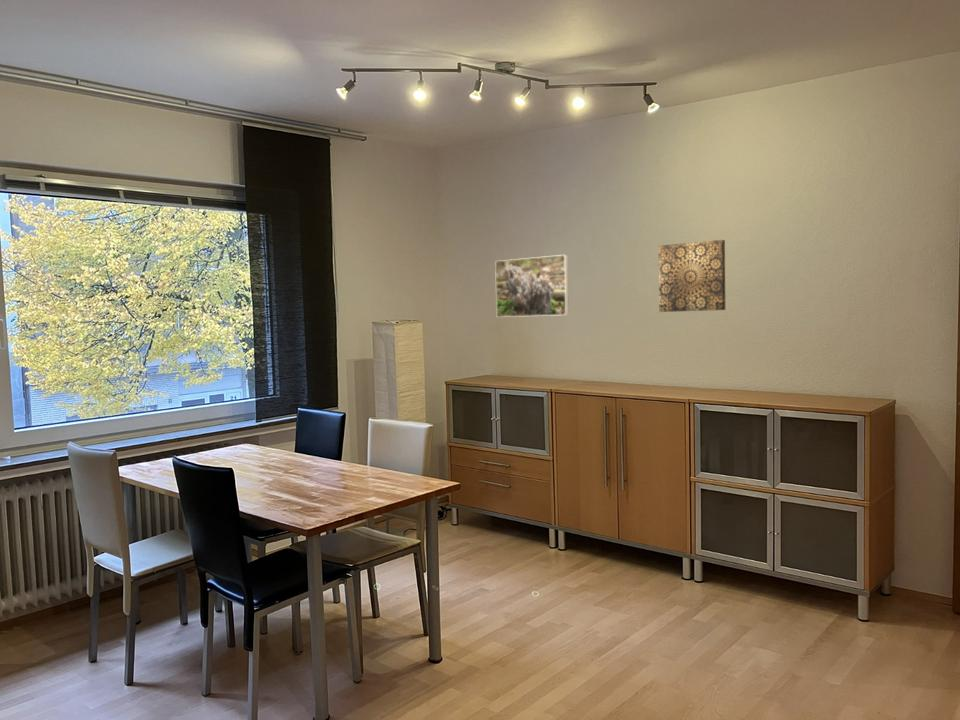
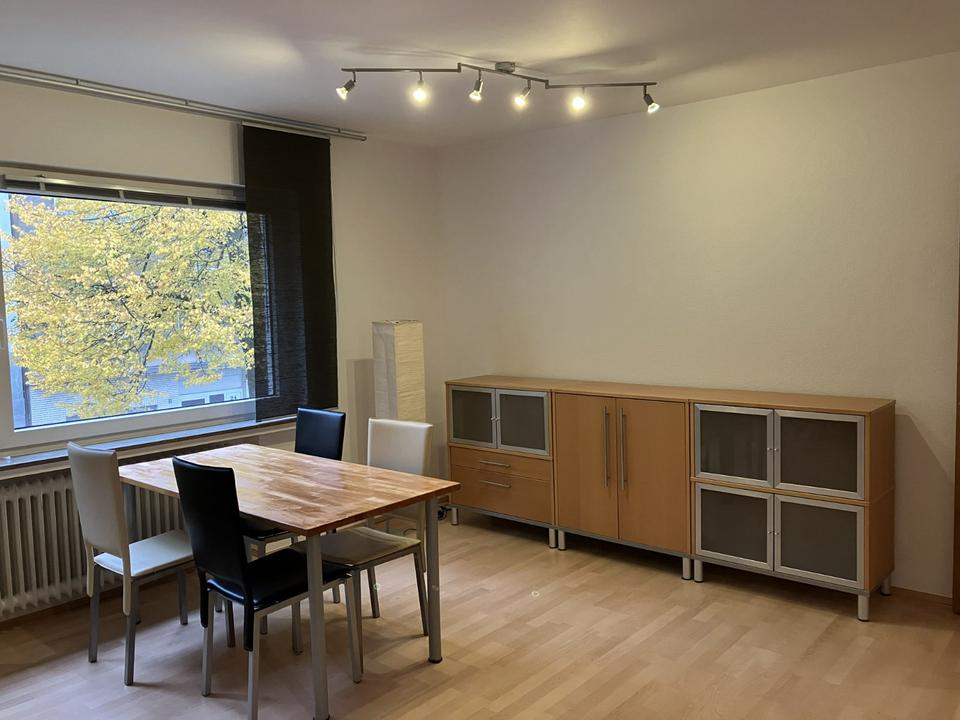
- wall art [657,239,726,313]
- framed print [494,254,570,318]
